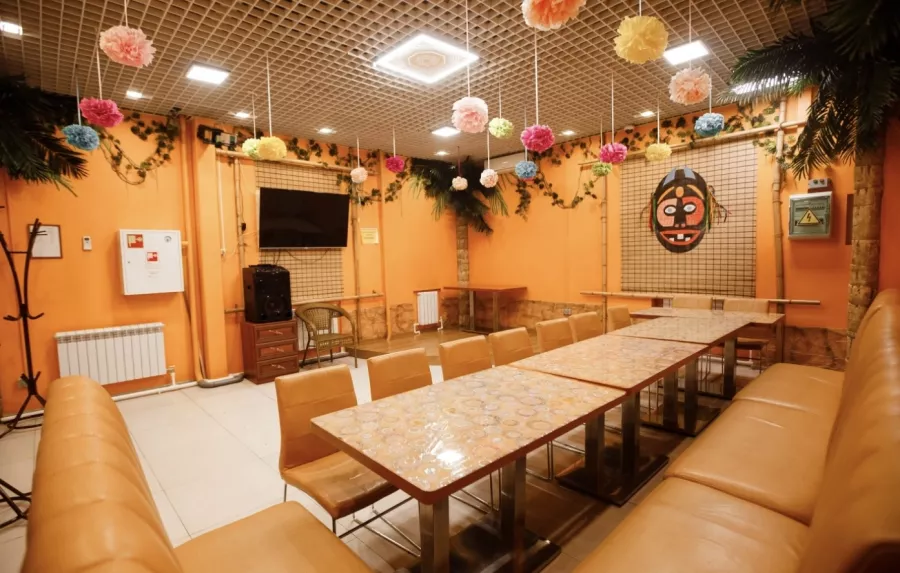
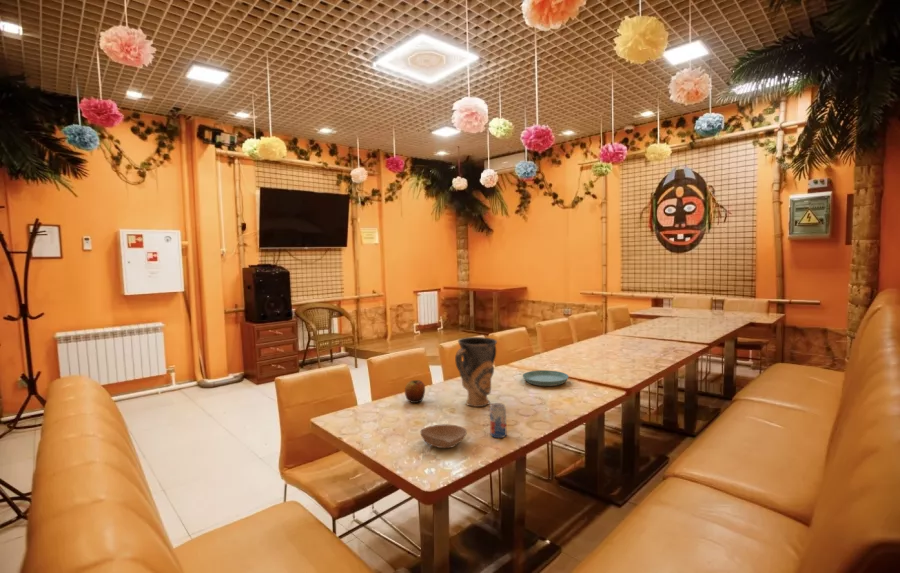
+ apple [404,379,426,404]
+ saucer [522,369,570,387]
+ beverage can [489,402,507,439]
+ vase [454,336,498,408]
+ bowl [419,423,468,449]
